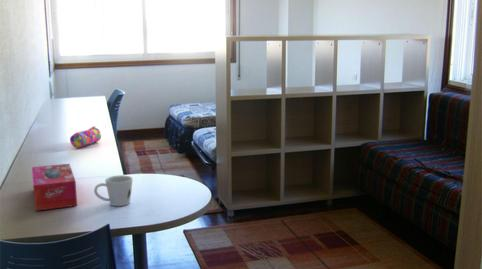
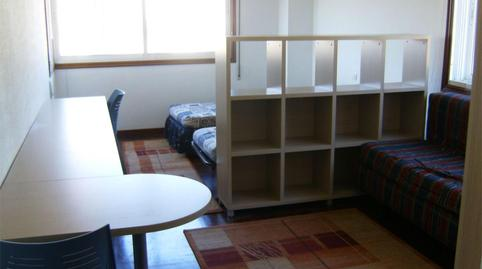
- mug [93,174,134,207]
- tissue box [31,163,78,212]
- pencil case [69,126,102,149]
